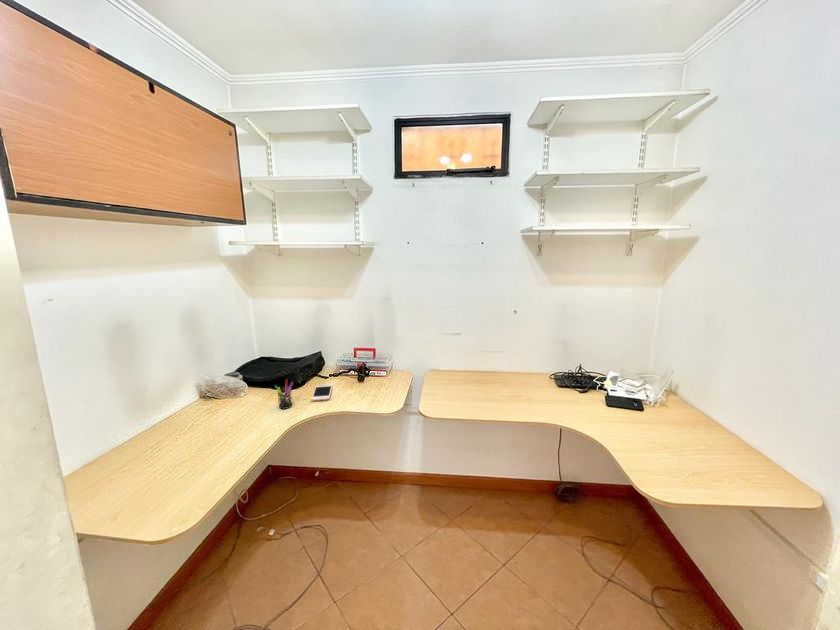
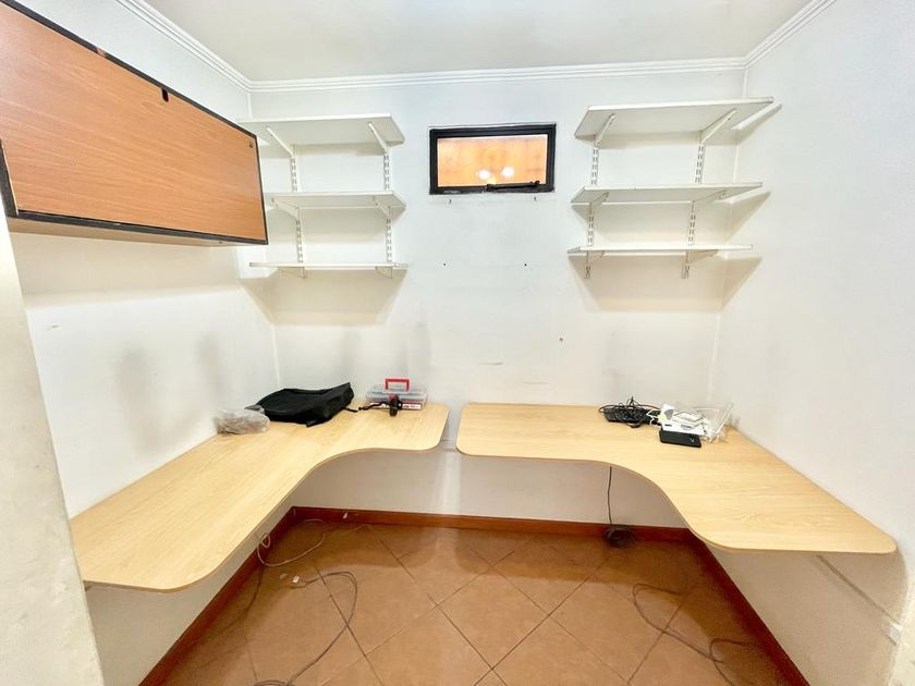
- pen holder [274,378,294,410]
- cell phone [310,384,334,402]
